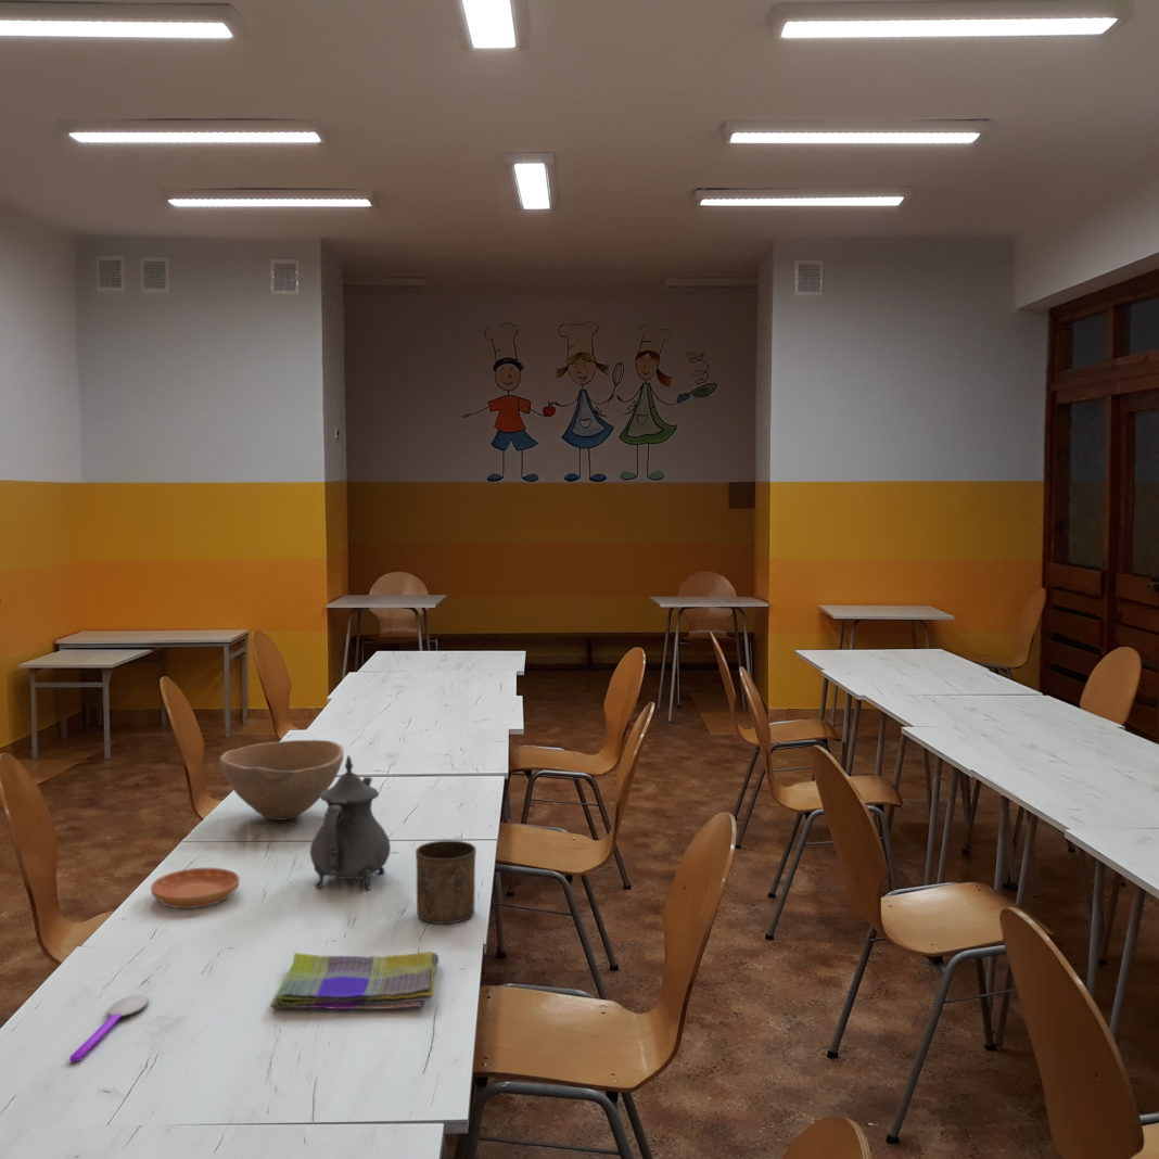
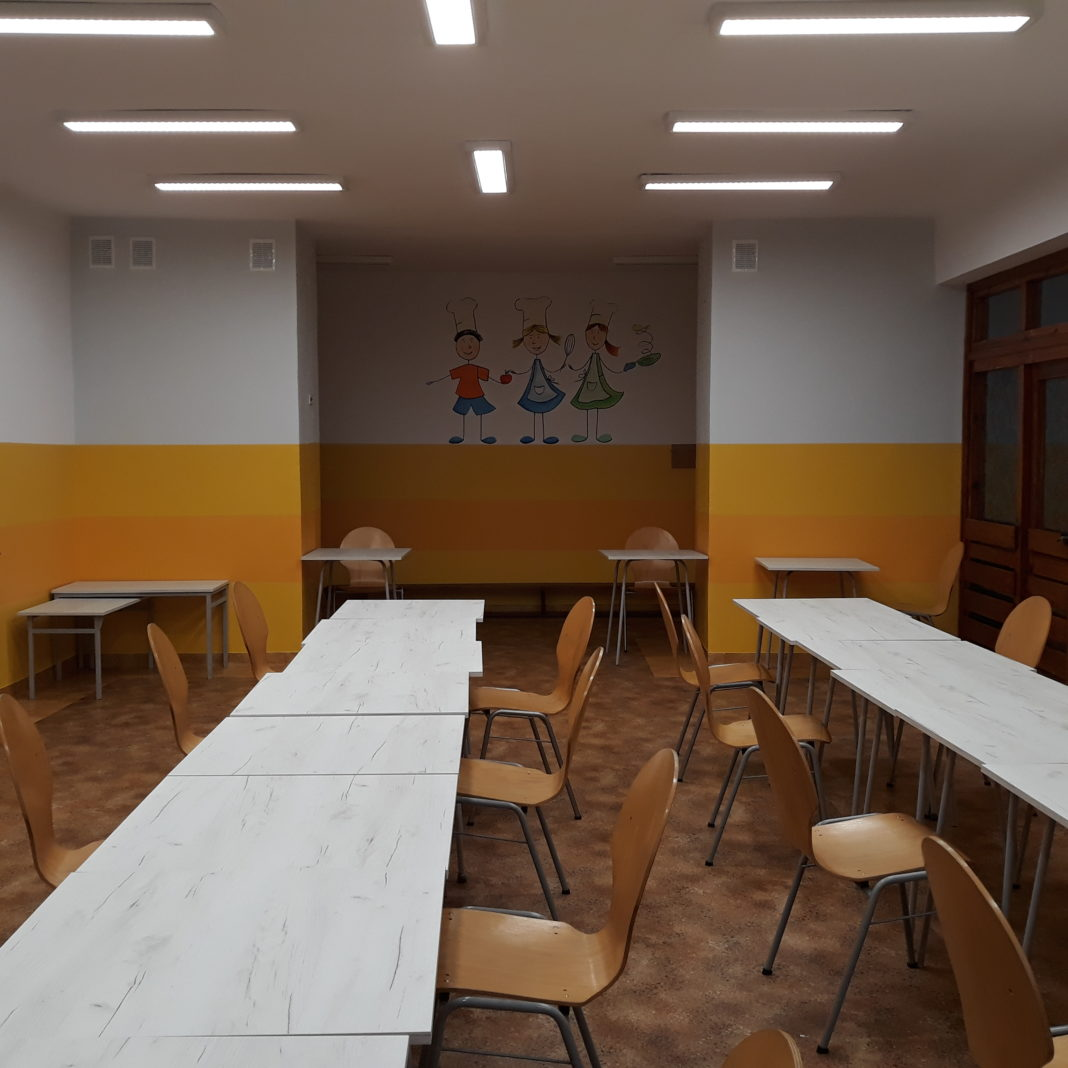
- spoon [68,994,150,1062]
- dish towel [269,951,440,1010]
- saucer [150,866,241,909]
- cup [415,840,477,925]
- bowl [218,739,345,822]
- teapot [309,754,392,891]
